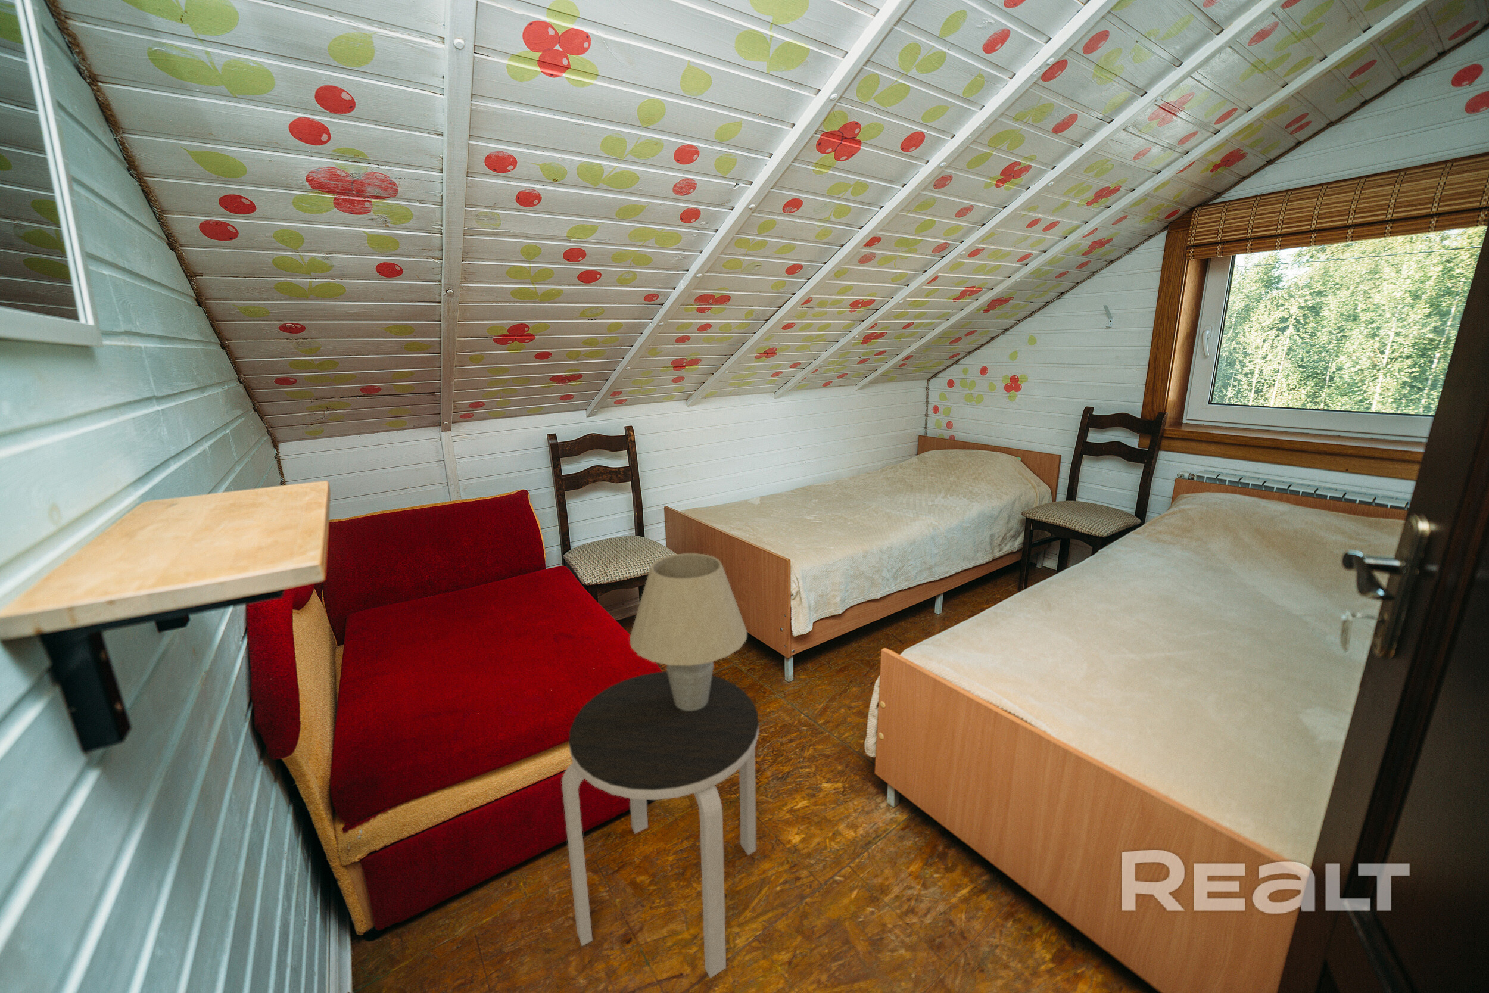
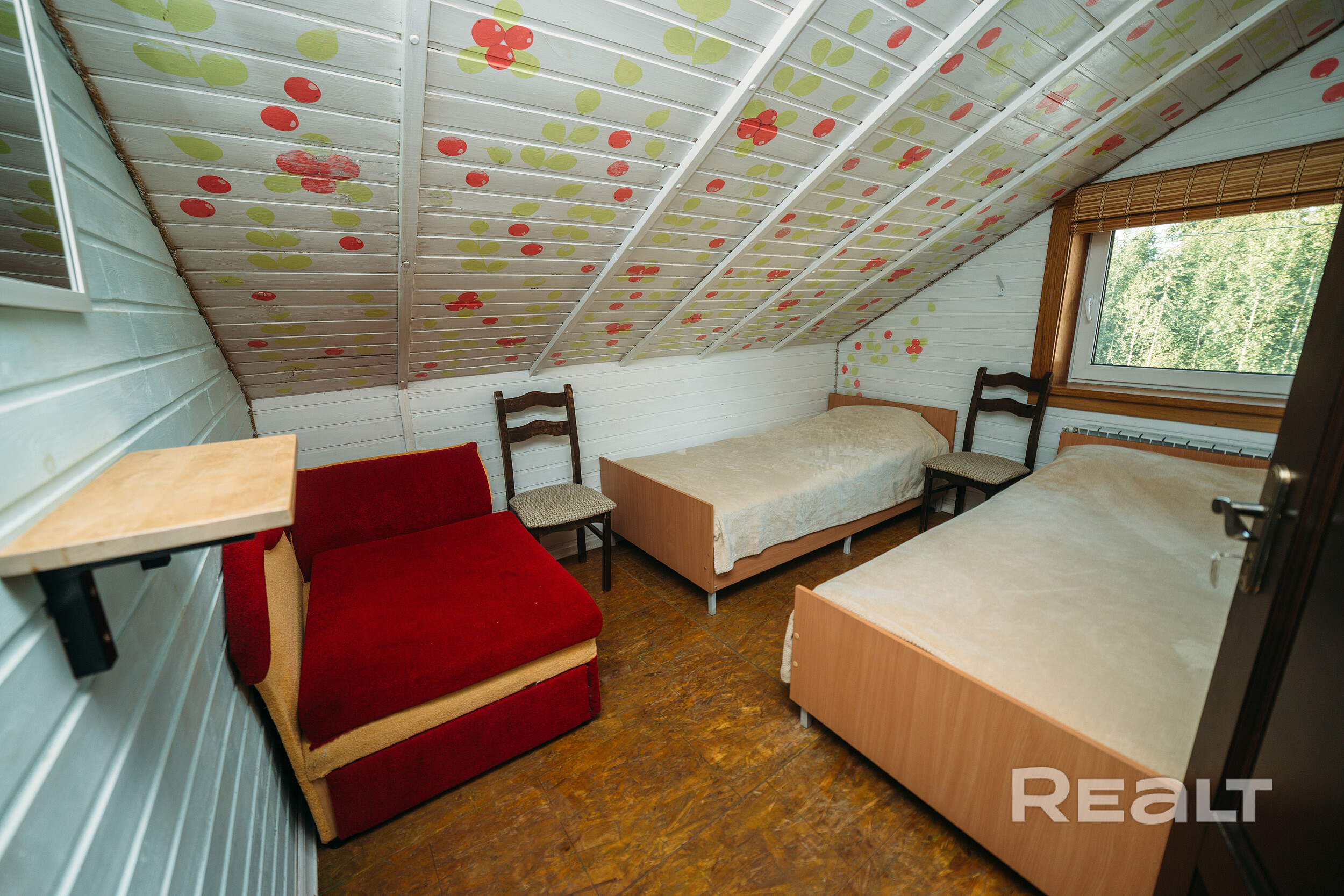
- table lamp [629,553,748,710]
- side table [561,670,759,979]
